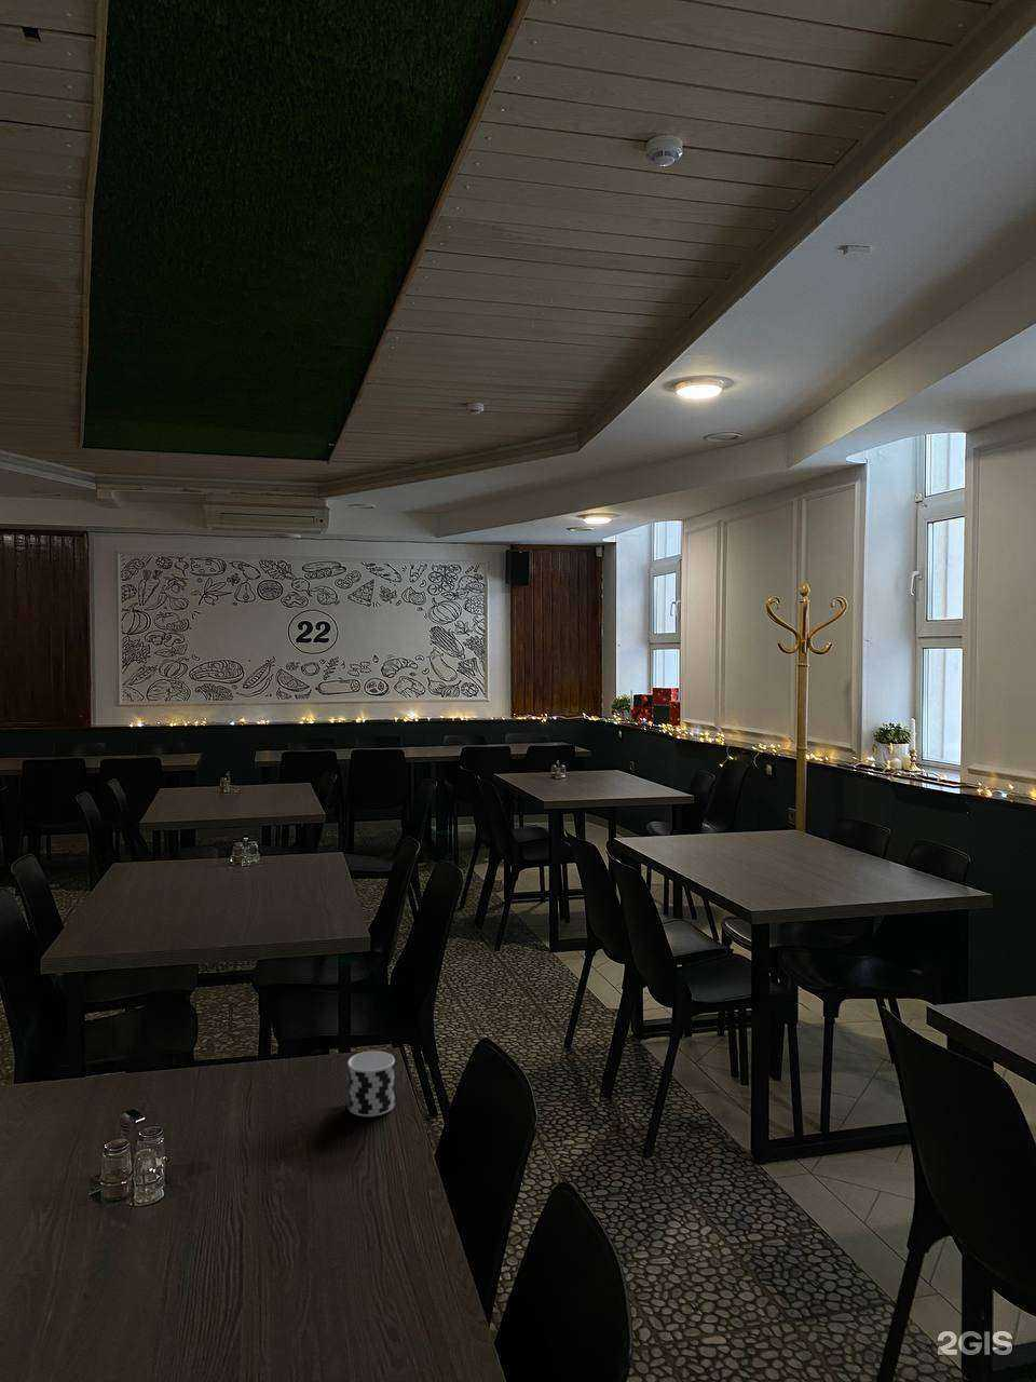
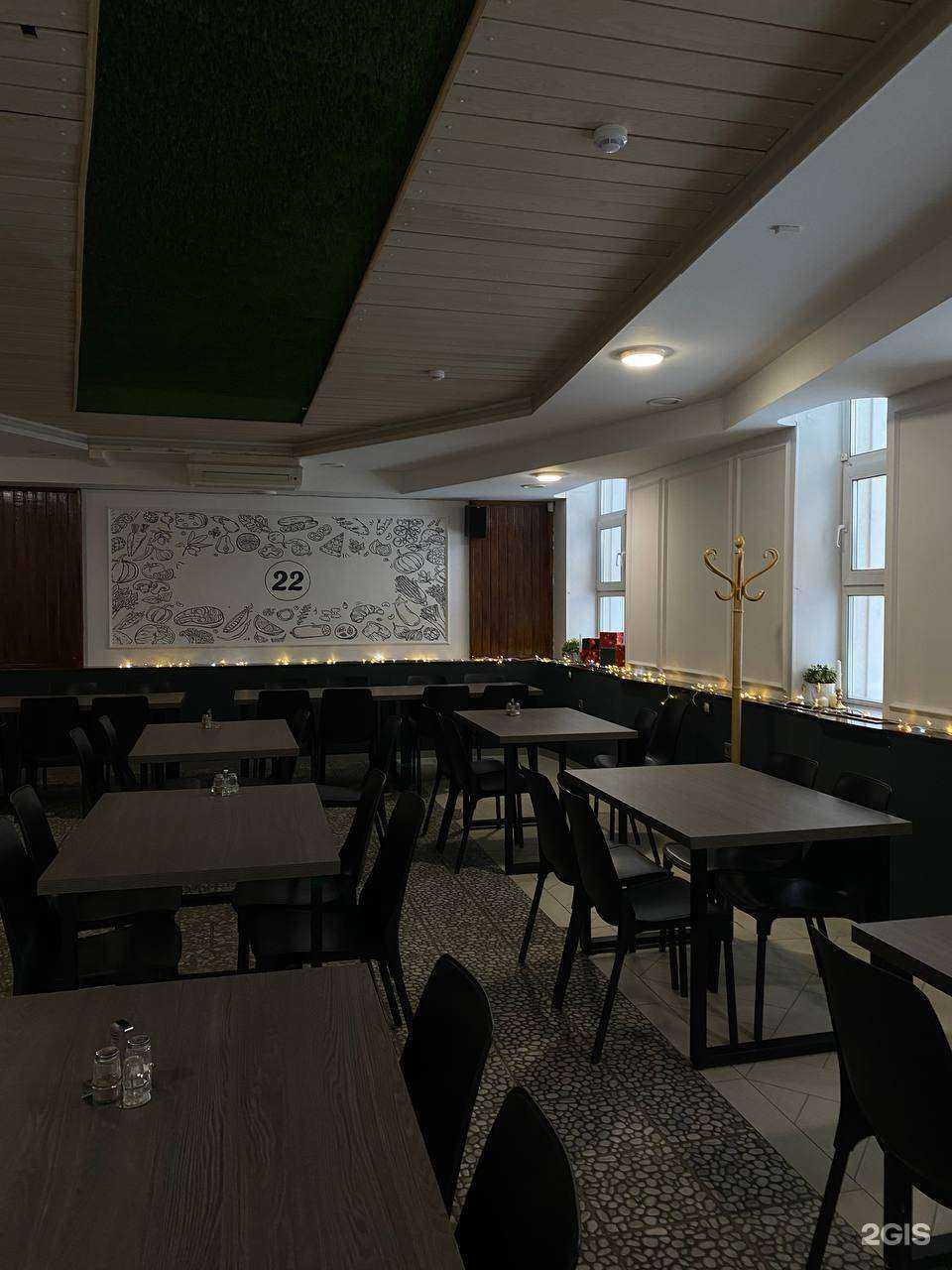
- cup [346,1050,396,1118]
